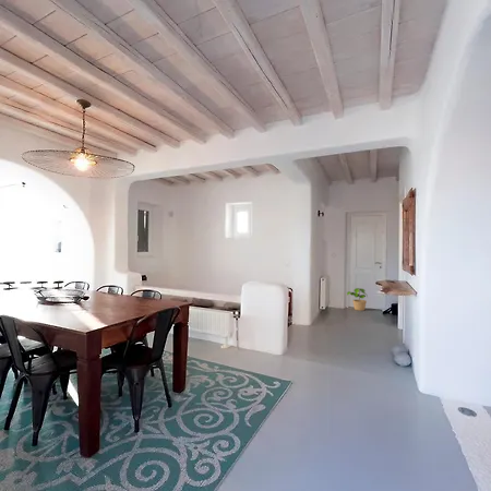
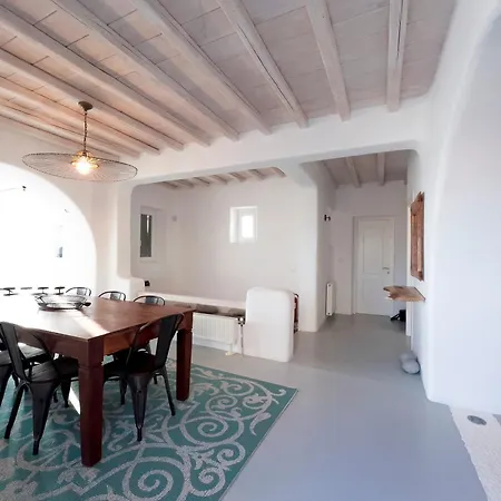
- potted plant [346,287,369,312]
